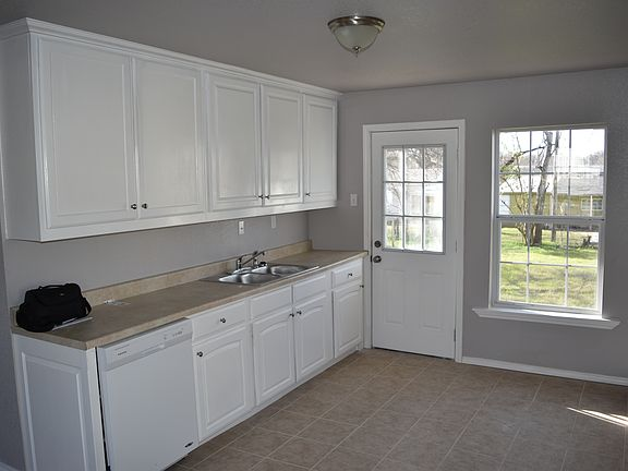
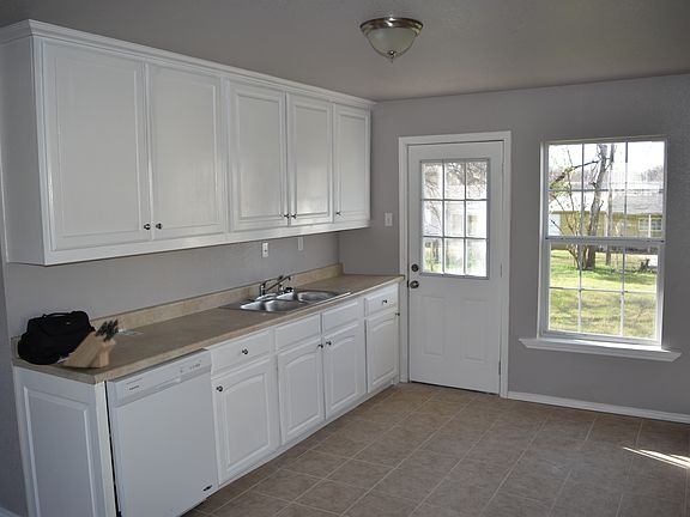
+ knife block [62,318,120,369]
